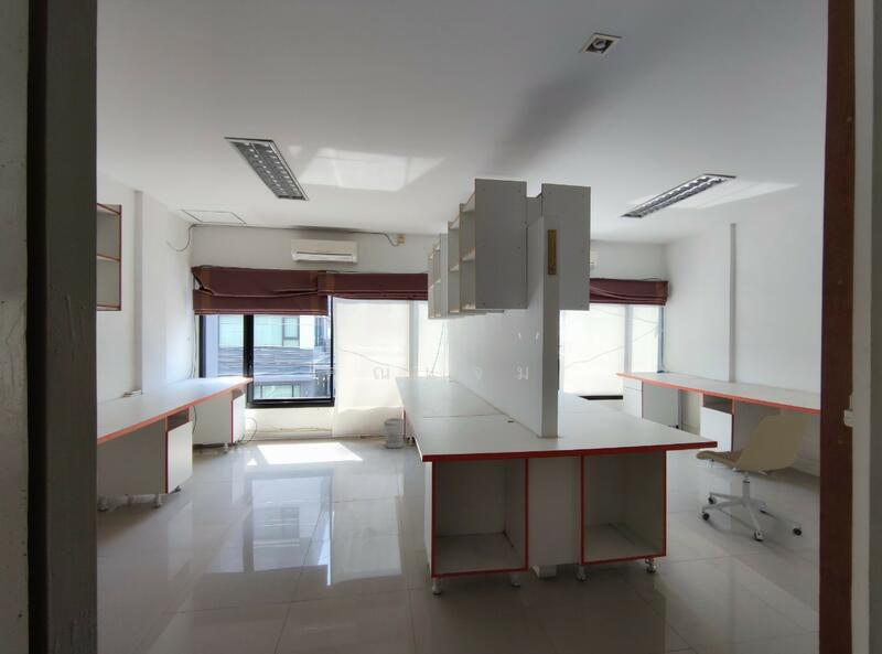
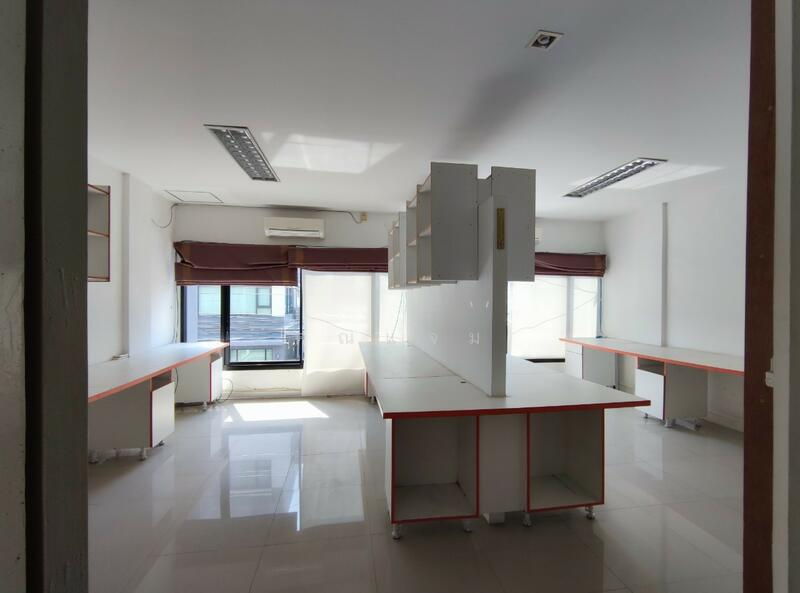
- wastebasket [383,417,406,449]
- office chair [695,412,813,542]
